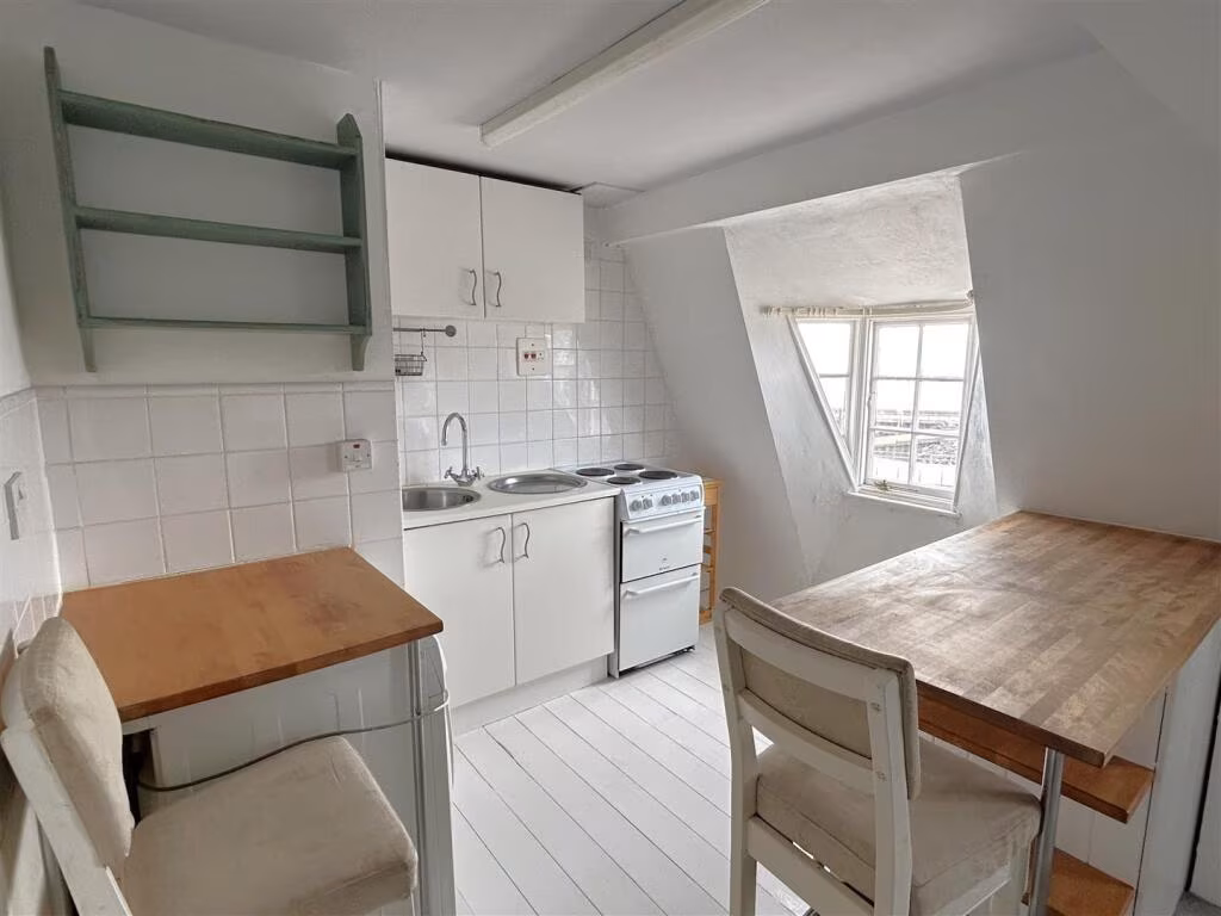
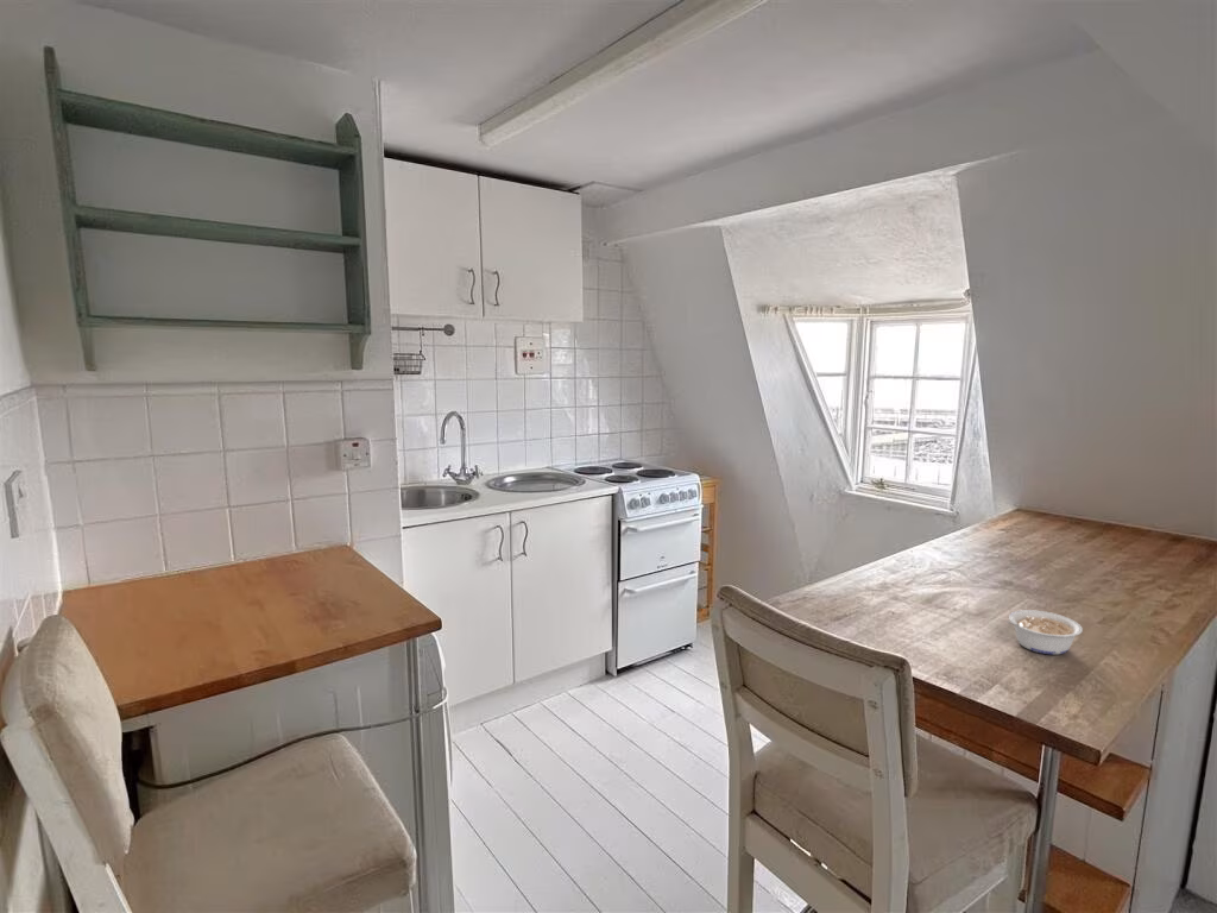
+ legume [1004,609,1084,656]
